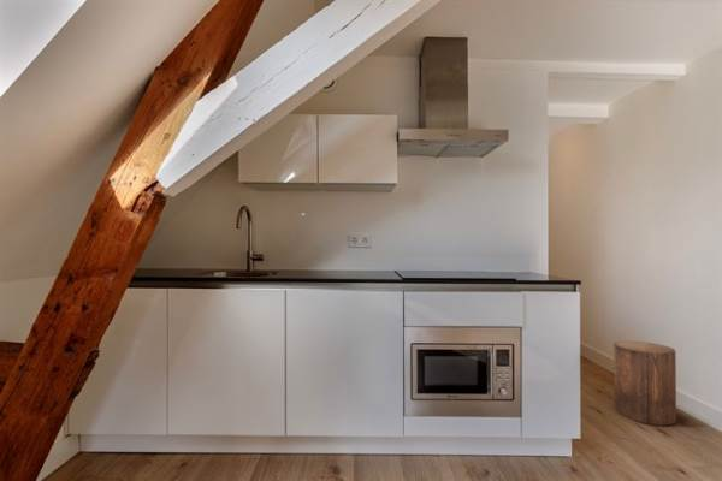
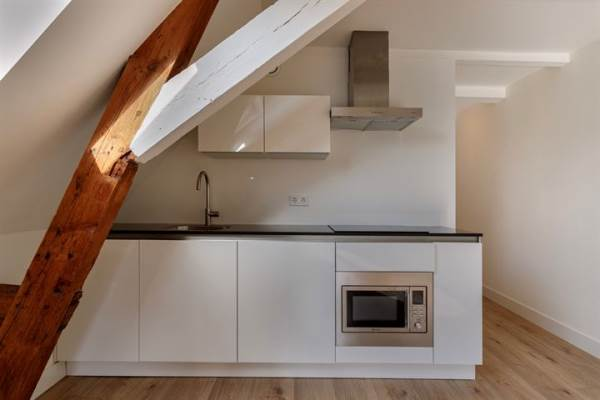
- stool [612,340,677,427]
